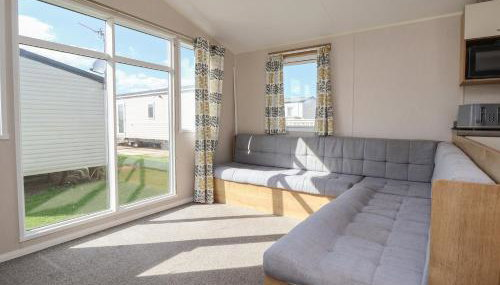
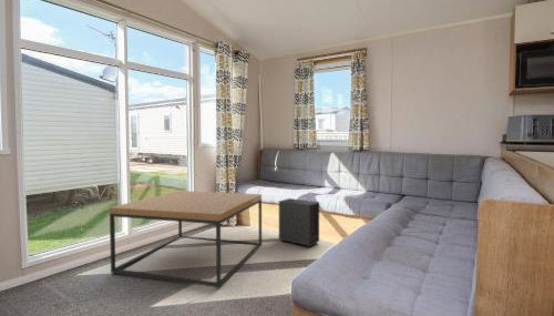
+ speaker [278,197,320,248]
+ coffee table [109,190,263,288]
